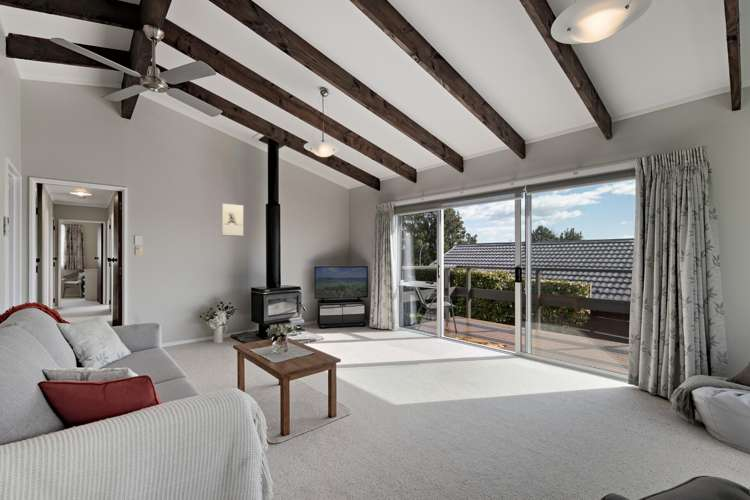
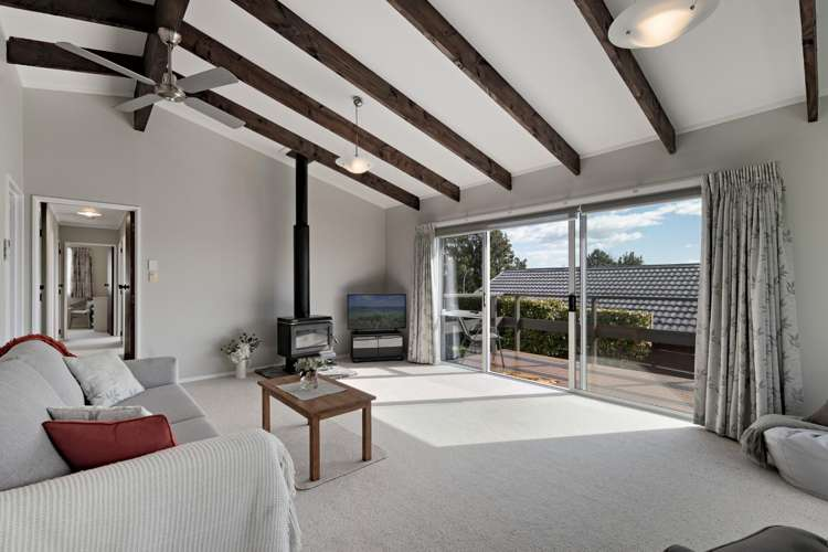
- wall sculpture [220,202,244,237]
